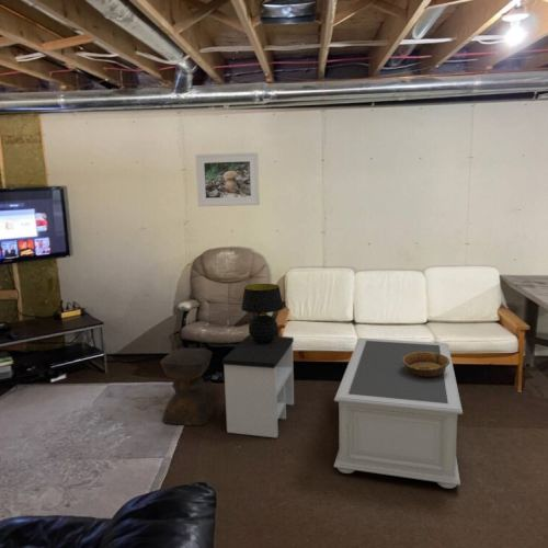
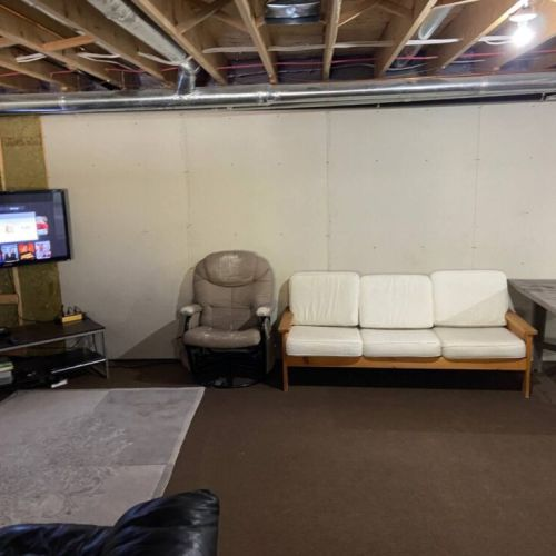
- stool [159,346,218,426]
- side table [221,334,295,438]
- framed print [195,151,261,207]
- decorative bowl [402,352,449,378]
- coffee table [333,336,464,490]
- table lamp [240,283,285,344]
